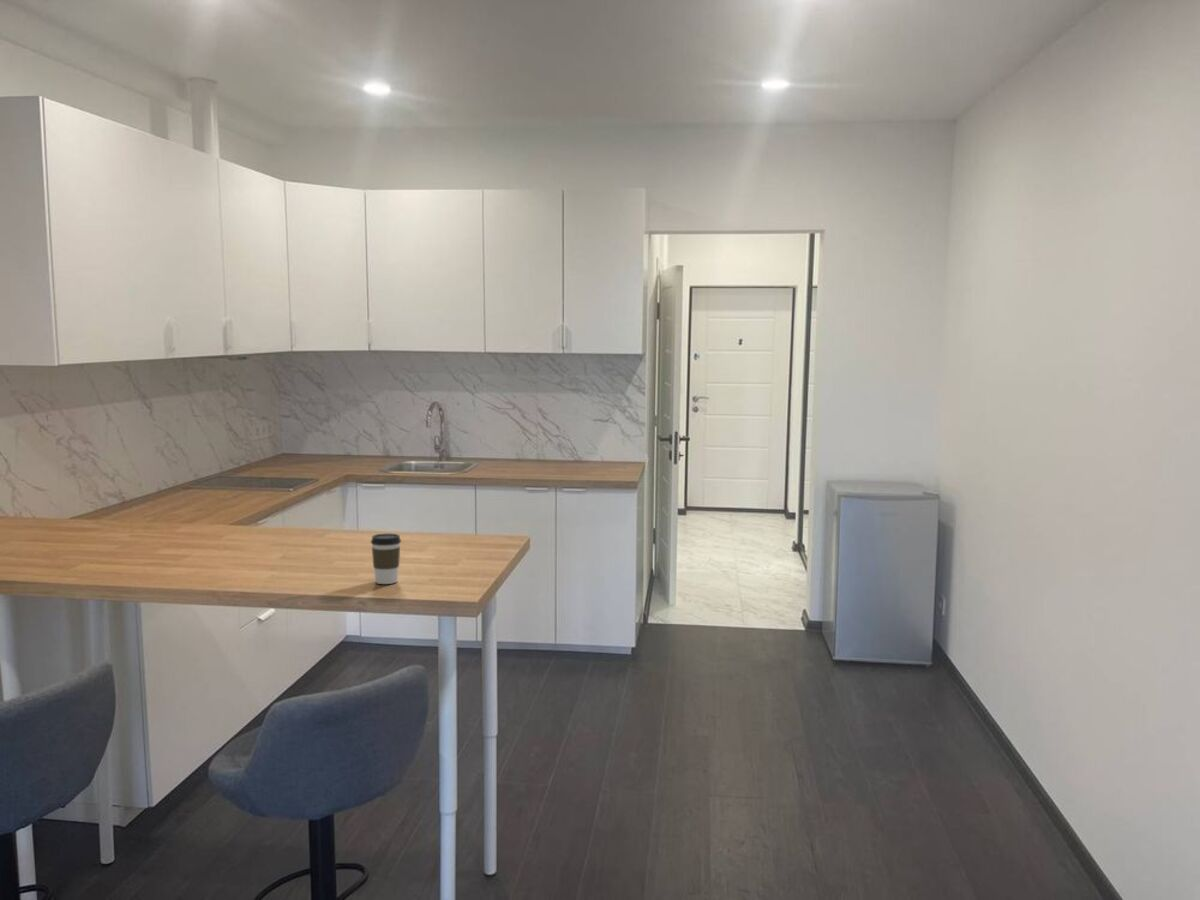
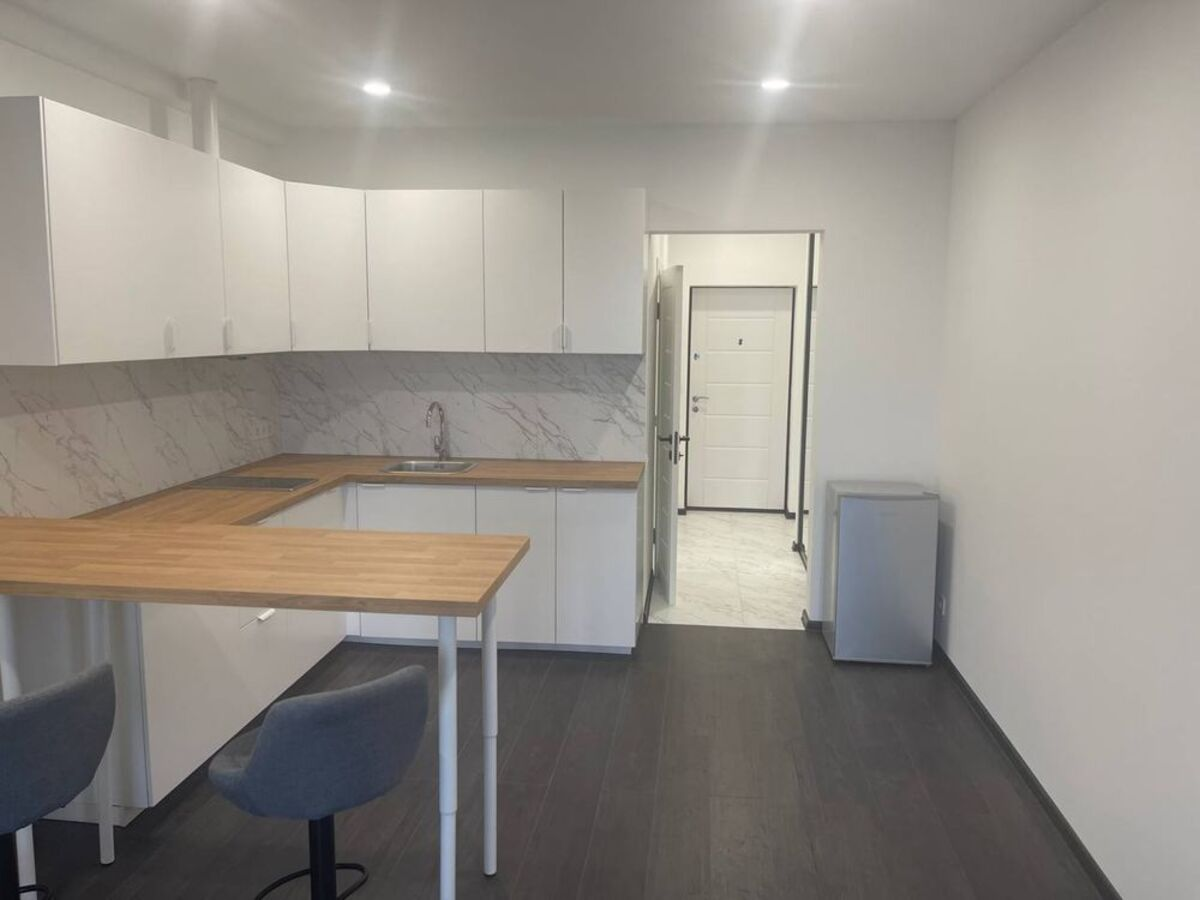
- coffee cup [370,533,402,585]
